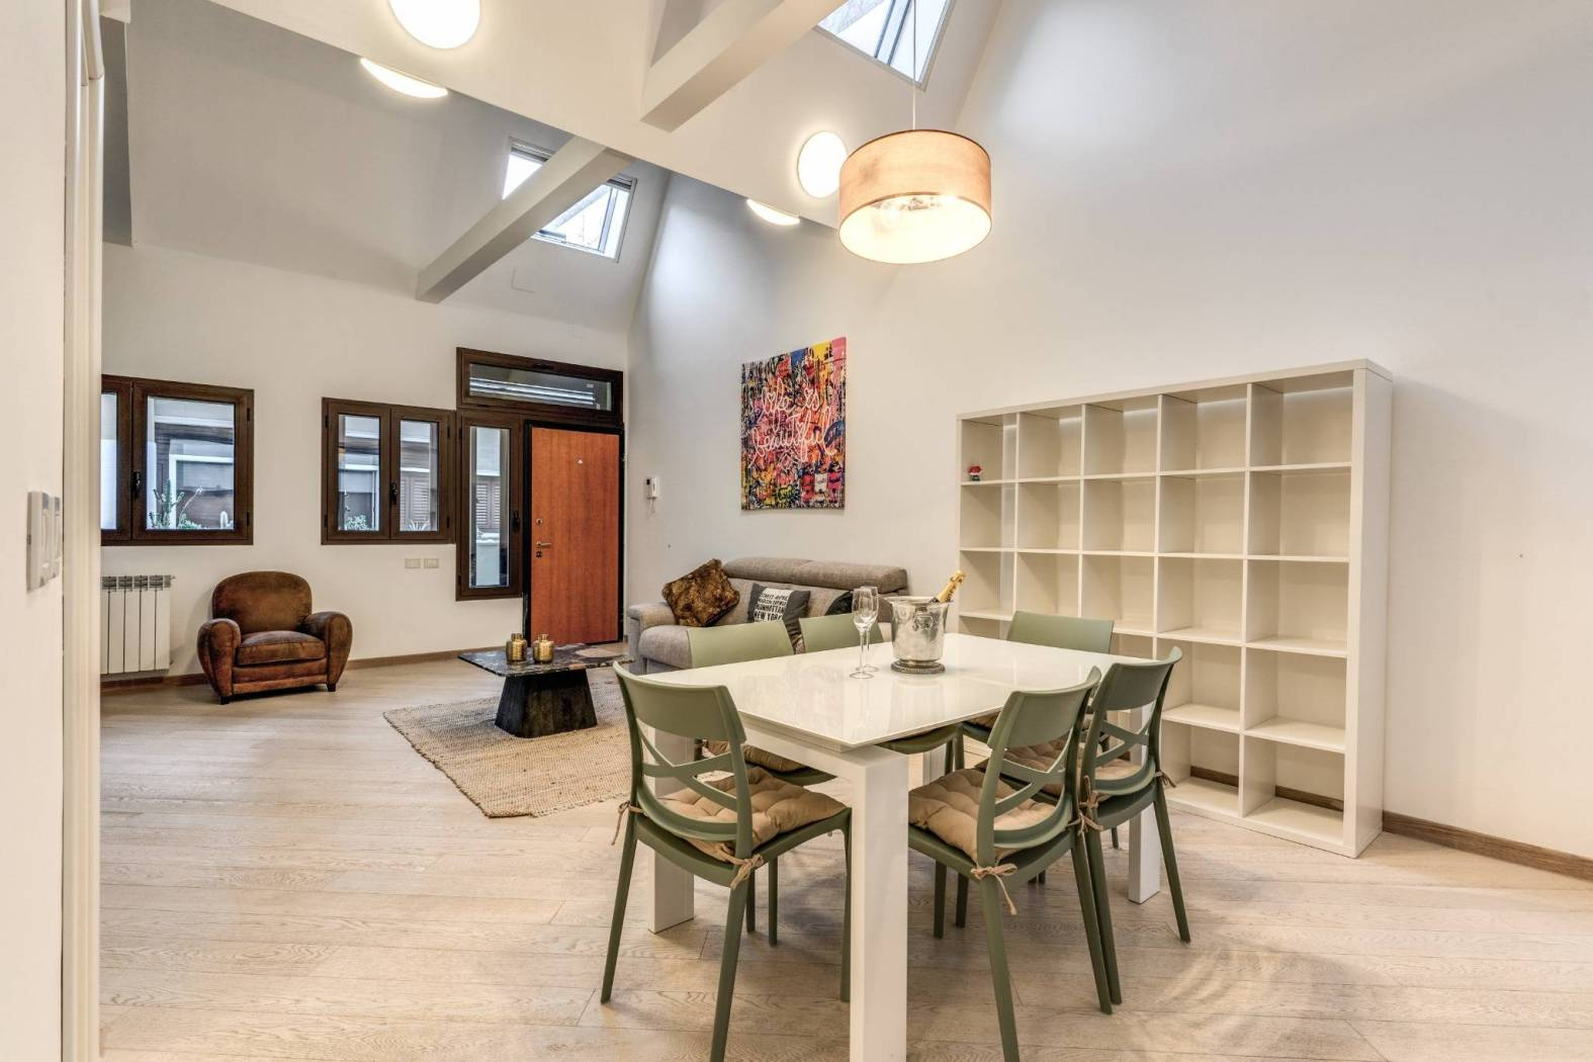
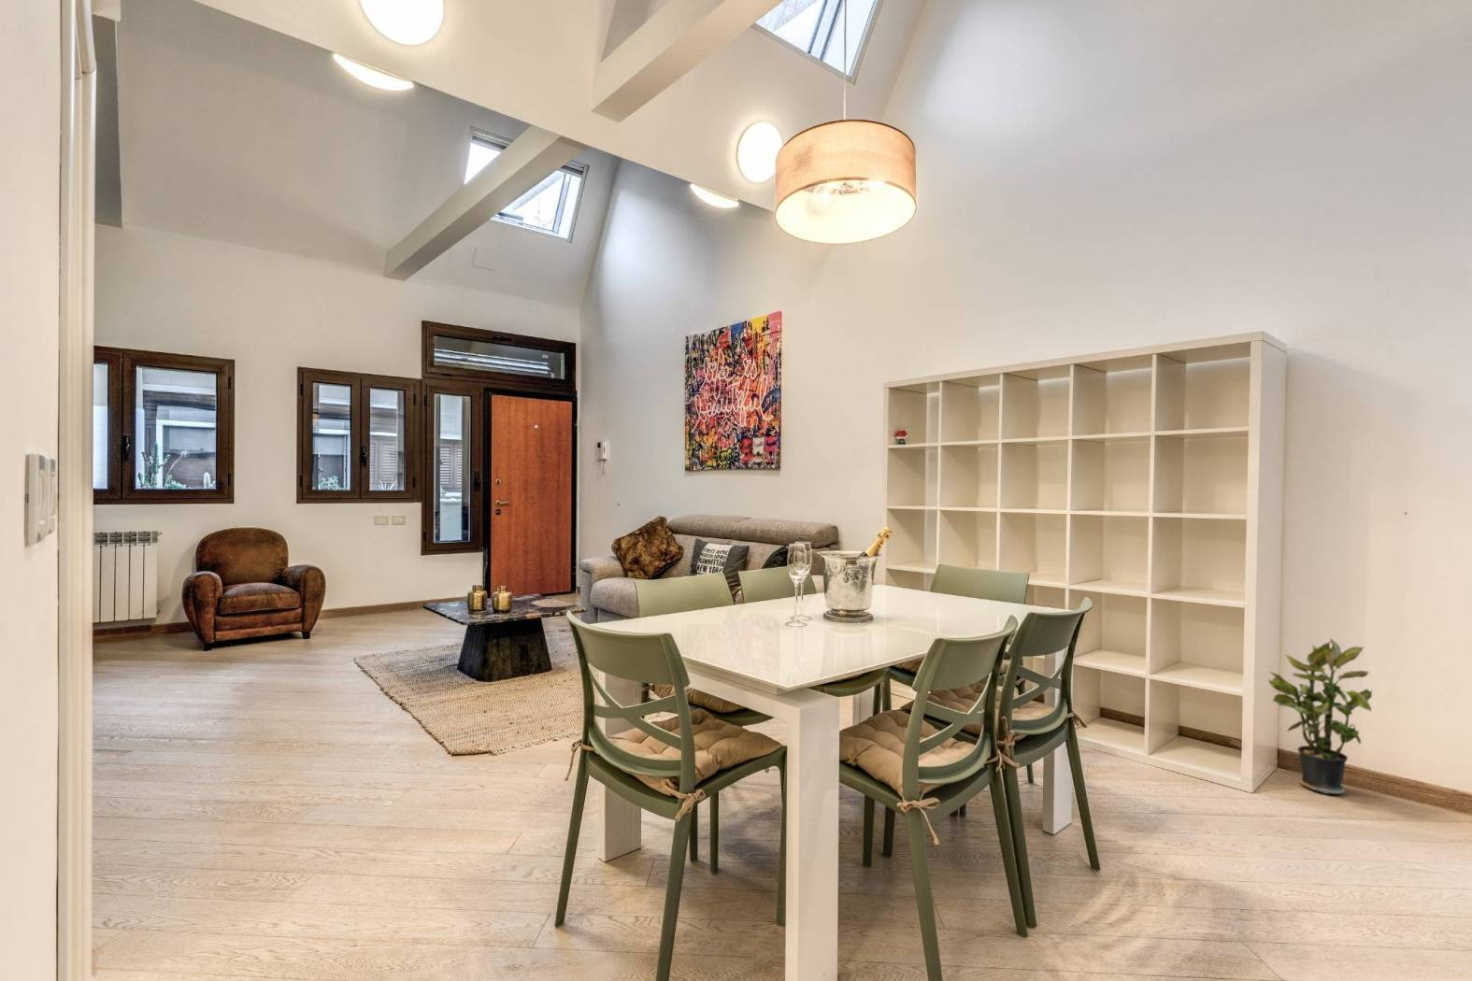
+ potted plant [1267,637,1373,795]
